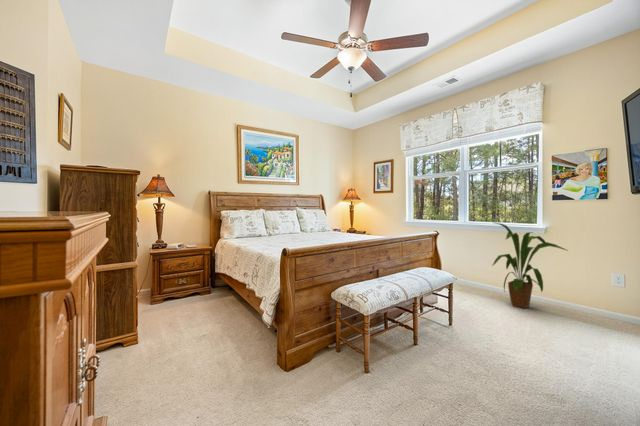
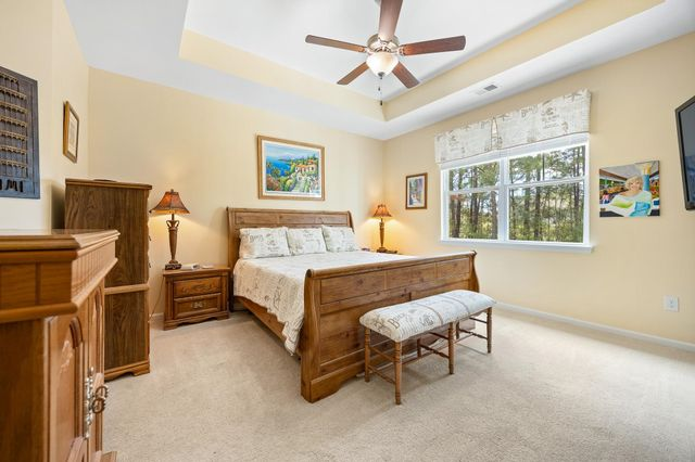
- house plant [491,222,569,309]
